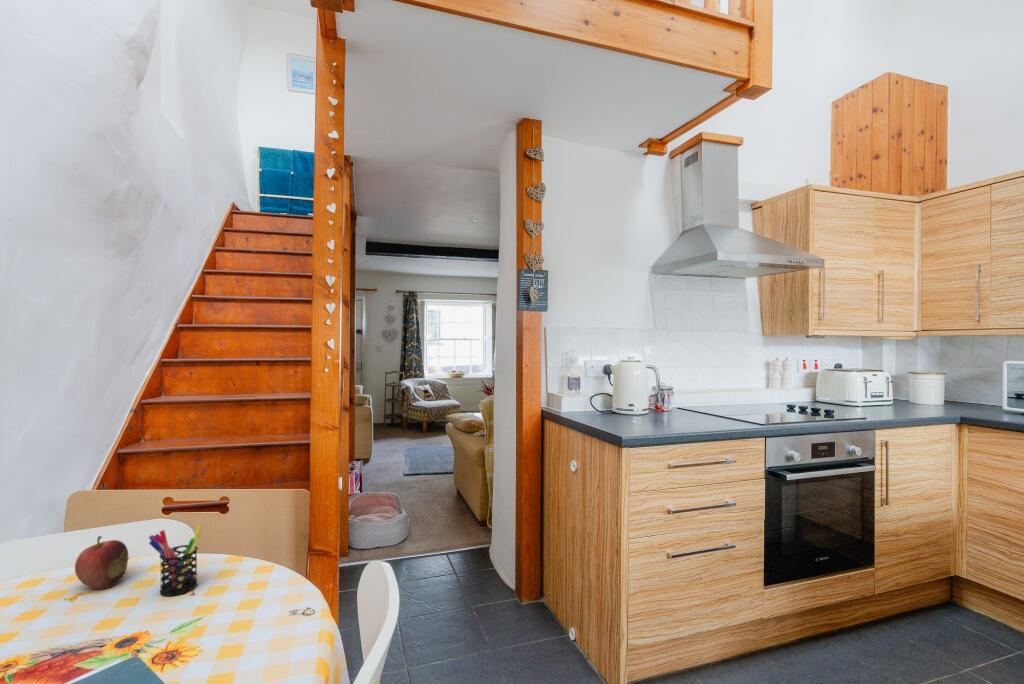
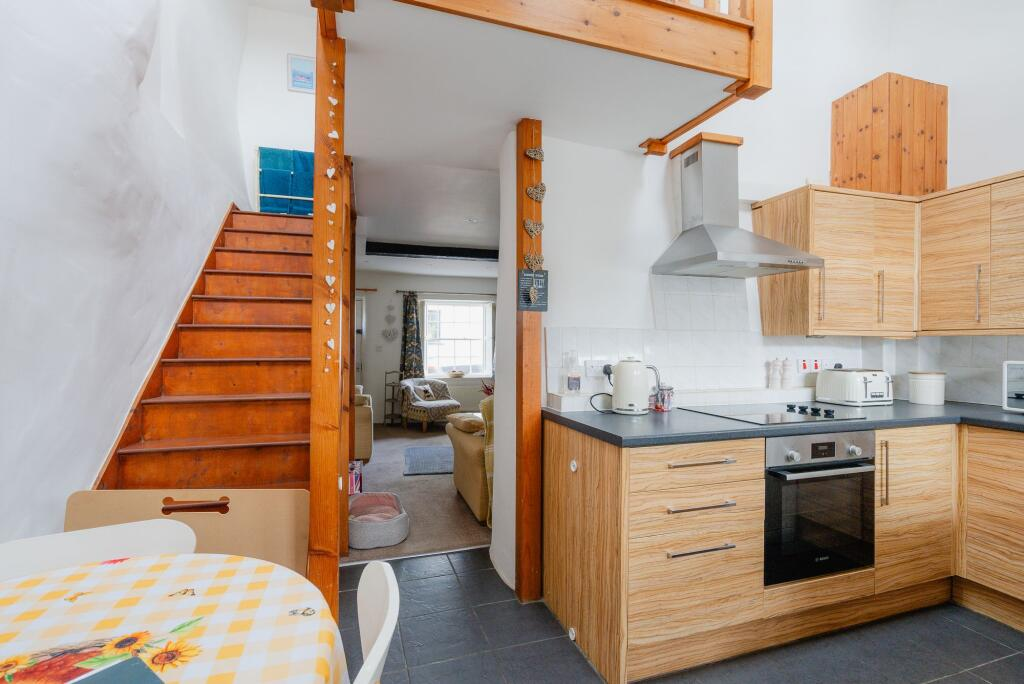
- pen holder [148,523,204,597]
- fruit [74,535,129,590]
